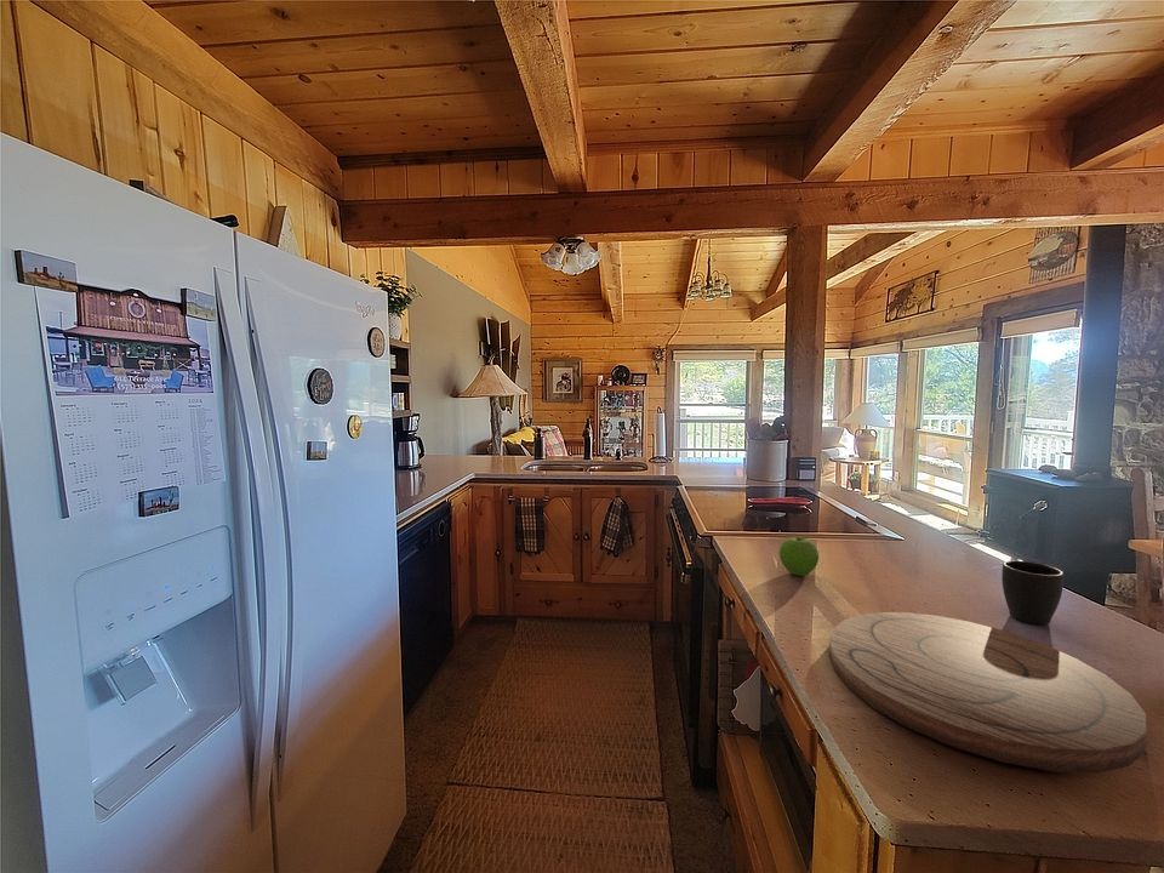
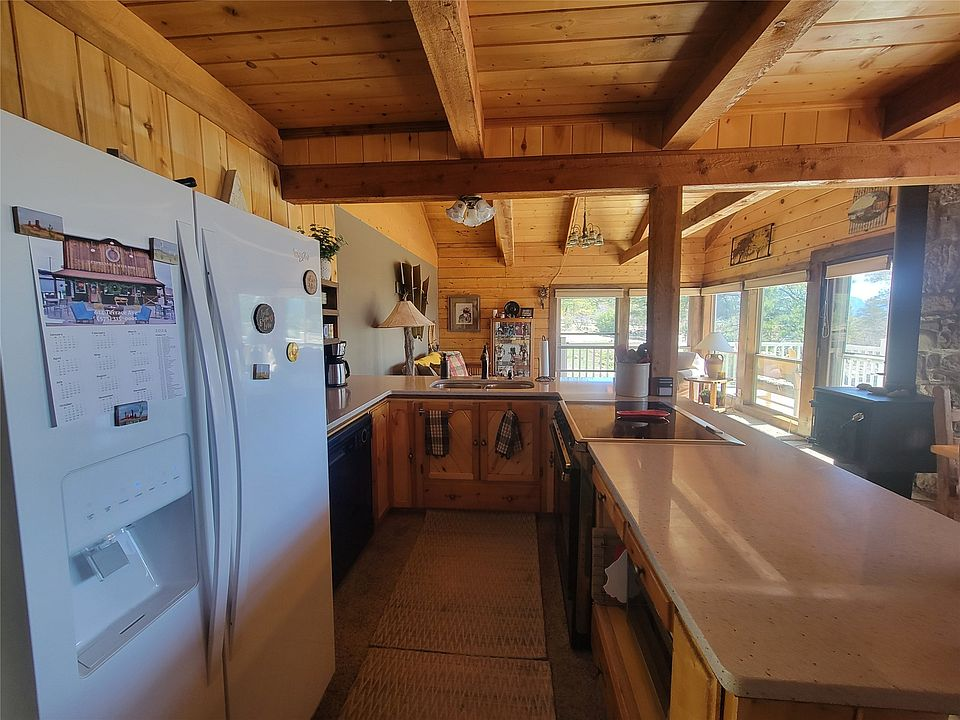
- mug [1000,559,1065,626]
- fruit [778,536,820,577]
- cutting board [828,611,1147,774]
